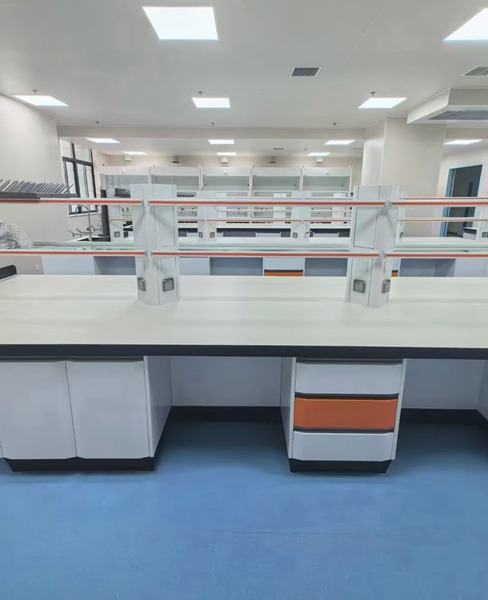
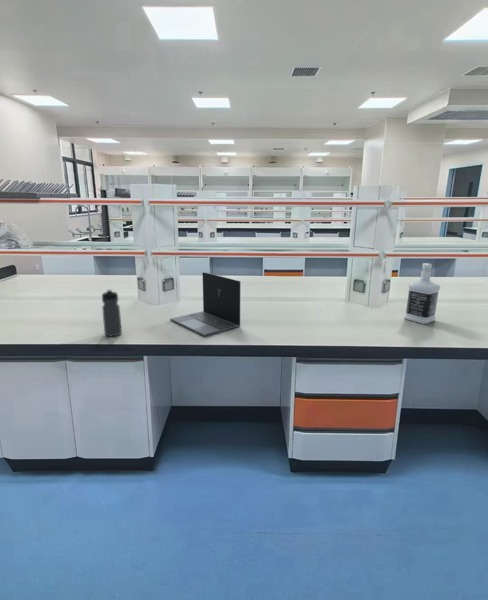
+ water bottle [101,289,123,337]
+ laptop [169,271,241,337]
+ bottle [403,262,441,325]
